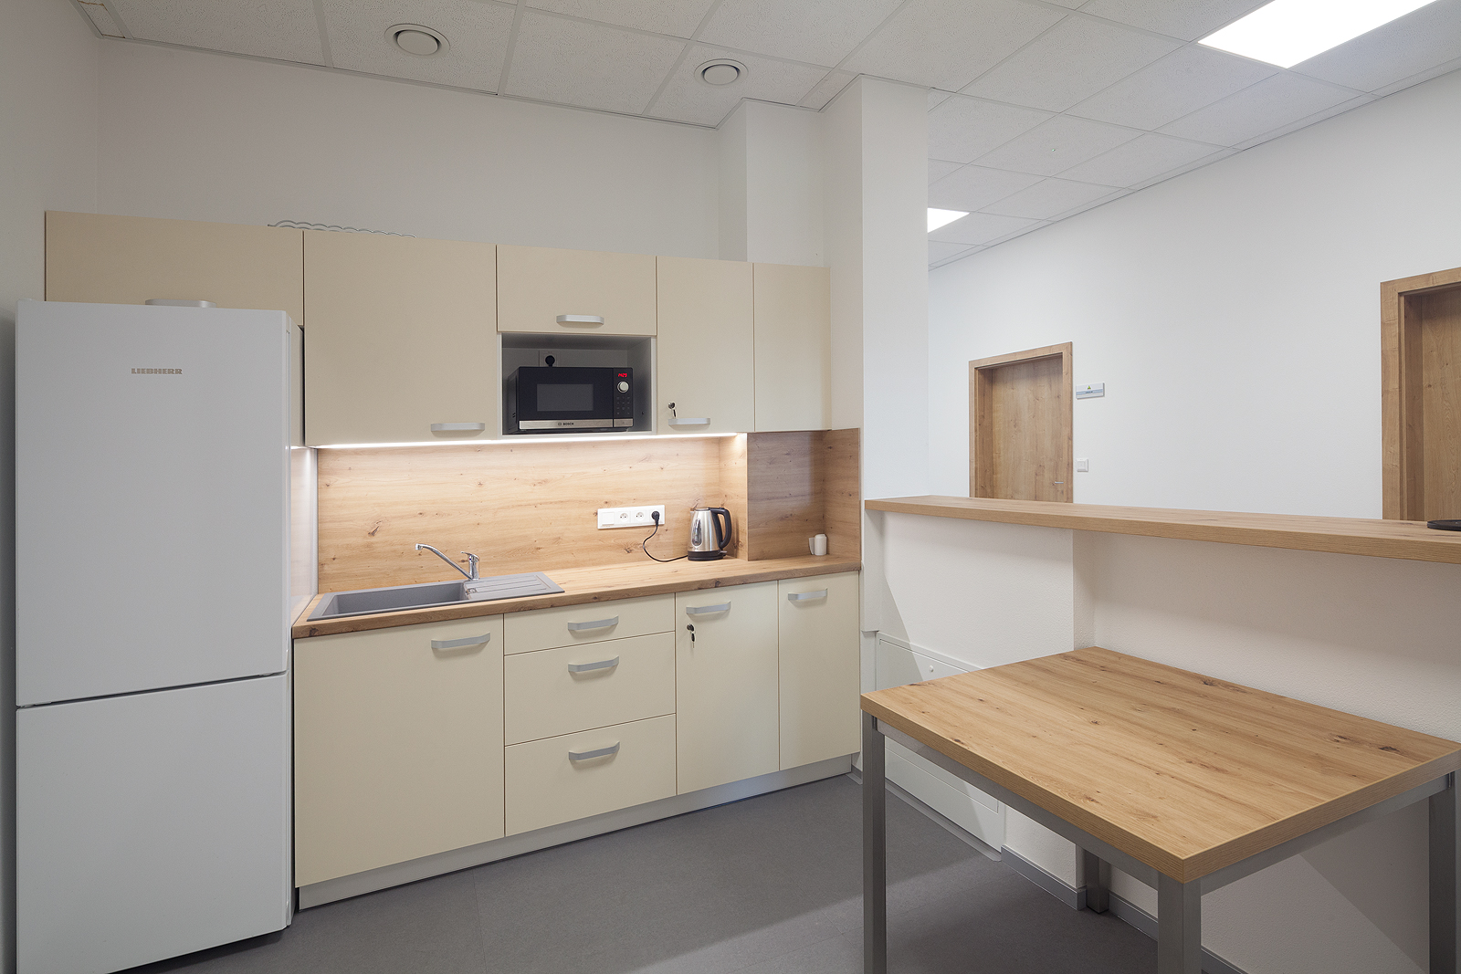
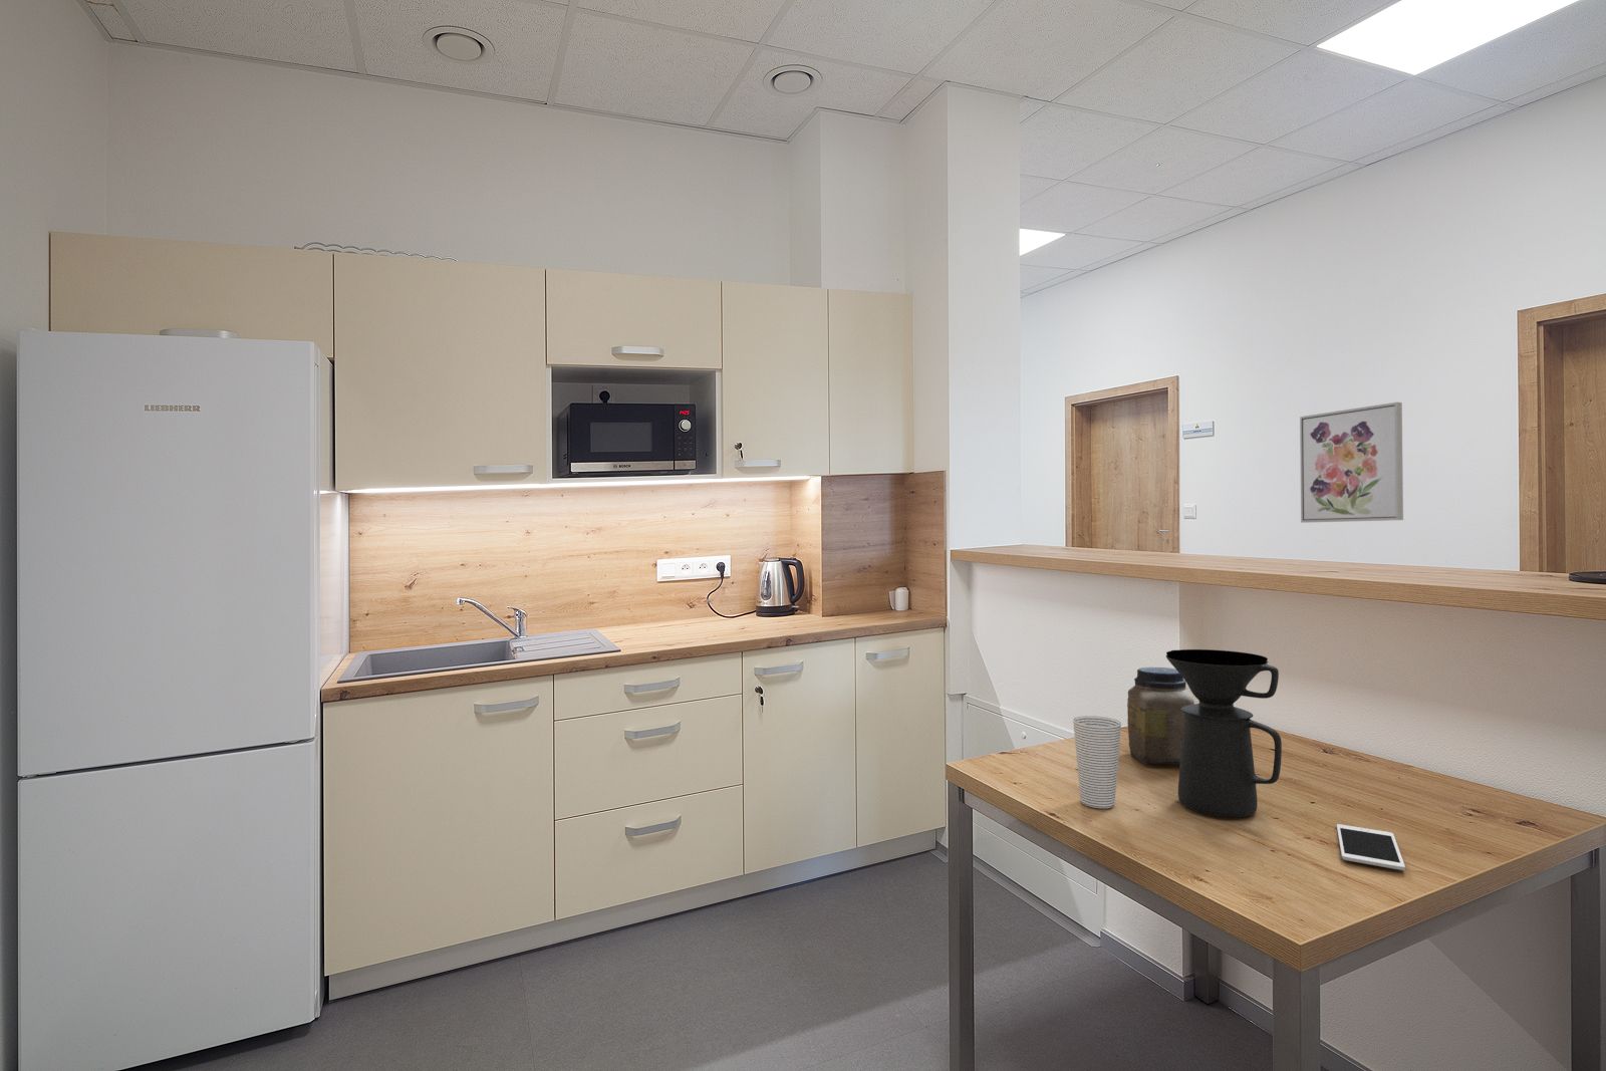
+ jar [1126,667,1195,765]
+ wall art [1299,402,1404,524]
+ cell phone [1336,824,1406,871]
+ coffee maker [1165,648,1283,818]
+ cup [1072,715,1122,809]
